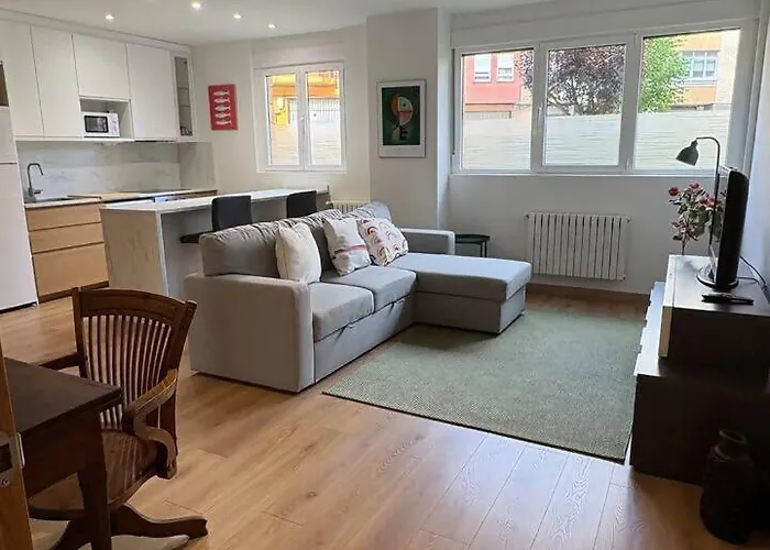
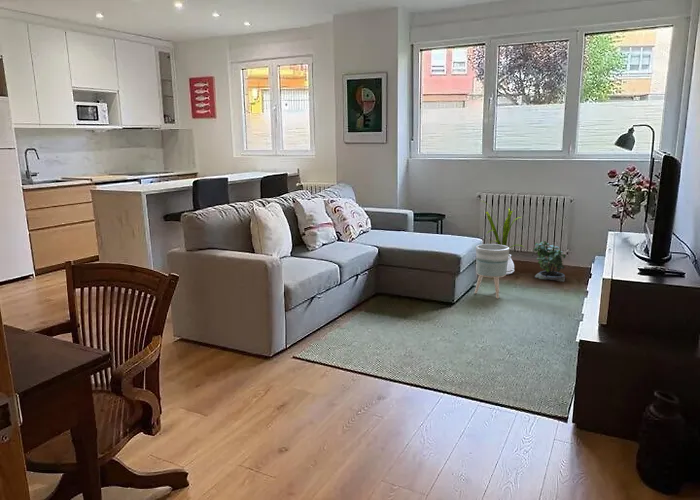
+ potted plant [533,240,567,283]
+ planter [474,243,510,299]
+ house plant [478,199,524,275]
